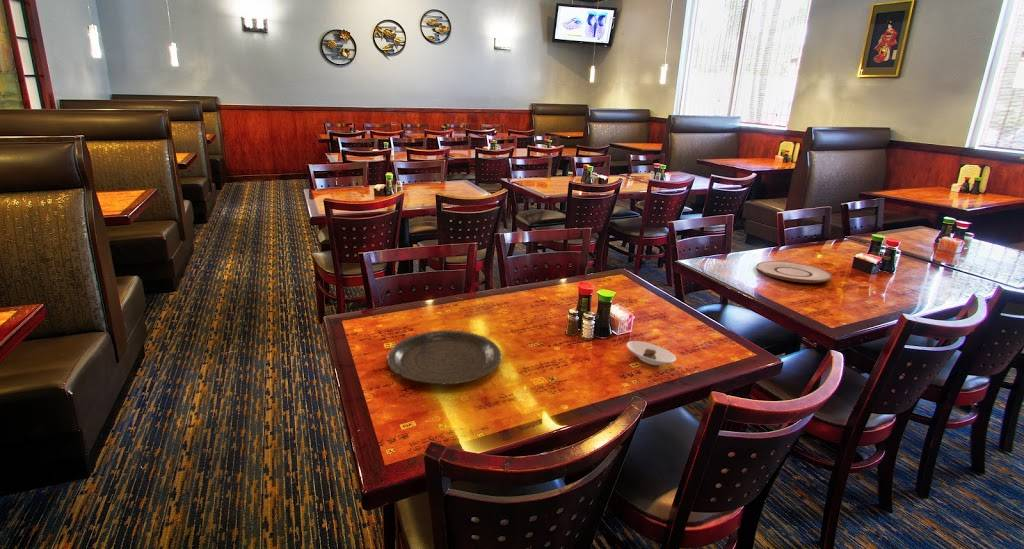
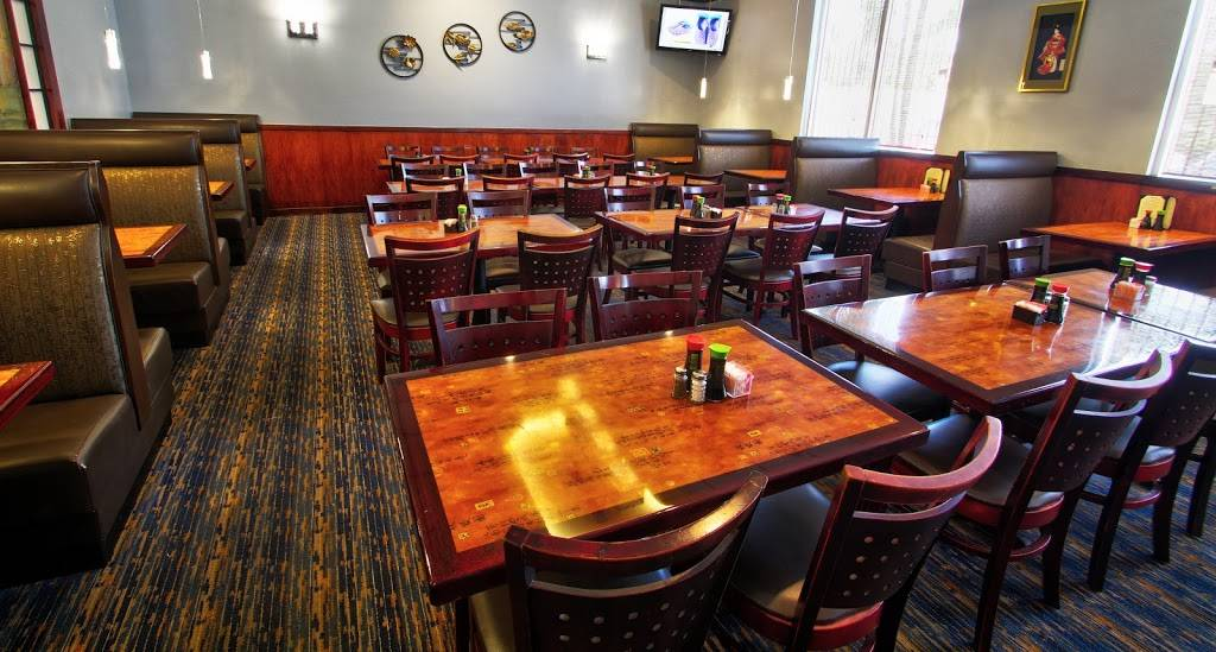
- saucer [626,340,677,366]
- plate [755,260,833,284]
- plate [386,329,503,385]
